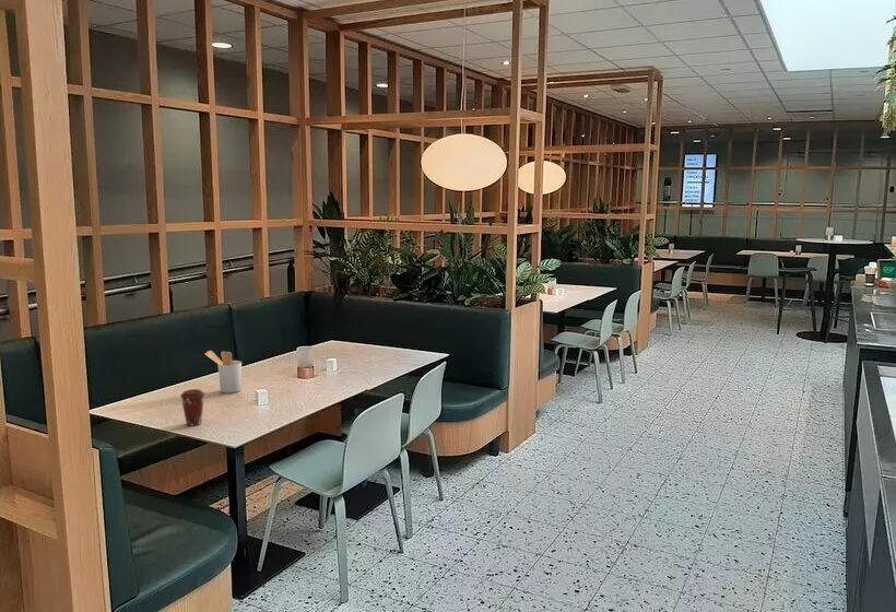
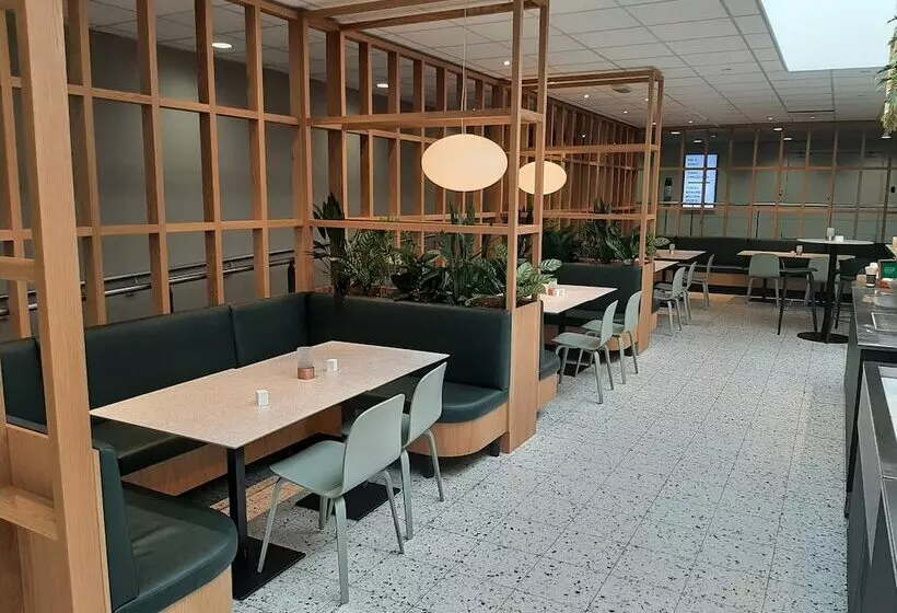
- utensil holder [203,350,243,395]
- coffee cup [179,388,205,426]
